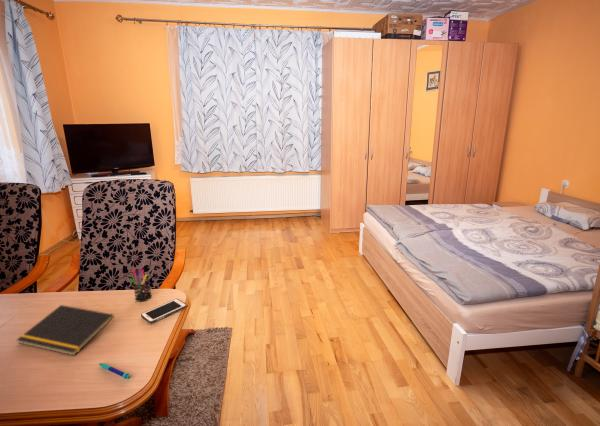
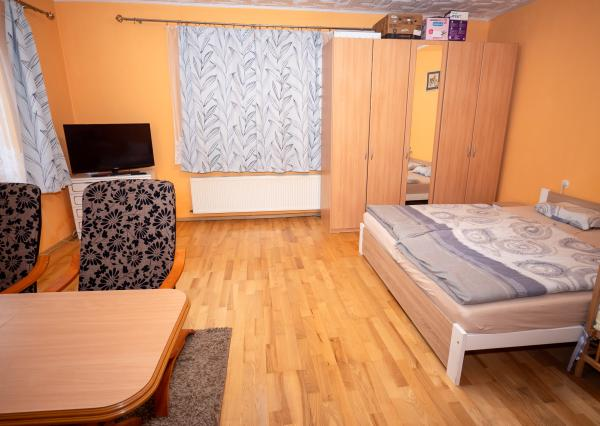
- cell phone [140,298,188,324]
- notepad [16,304,115,356]
- pen [98,362,131,380]
- pen holder [128,267,153,303]
